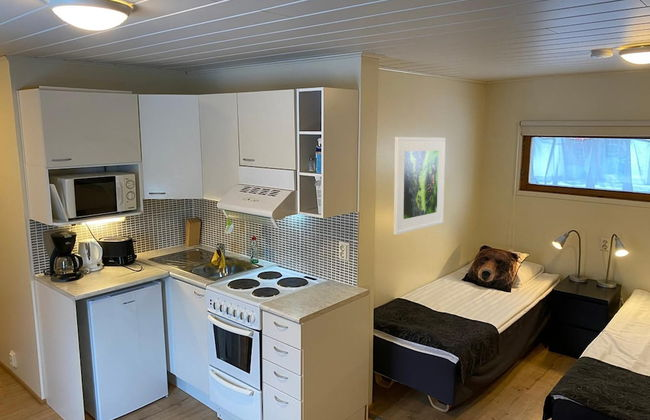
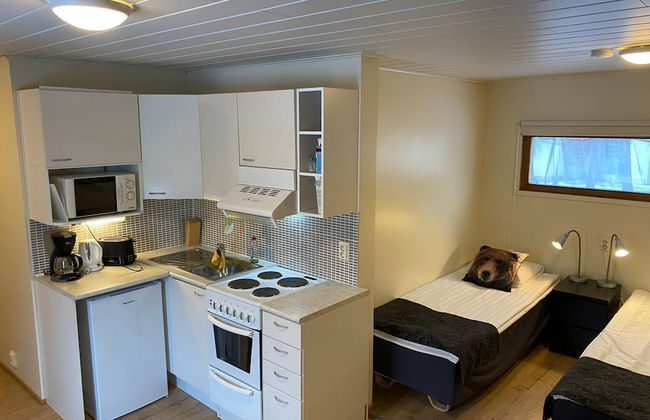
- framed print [393,136,446,236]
